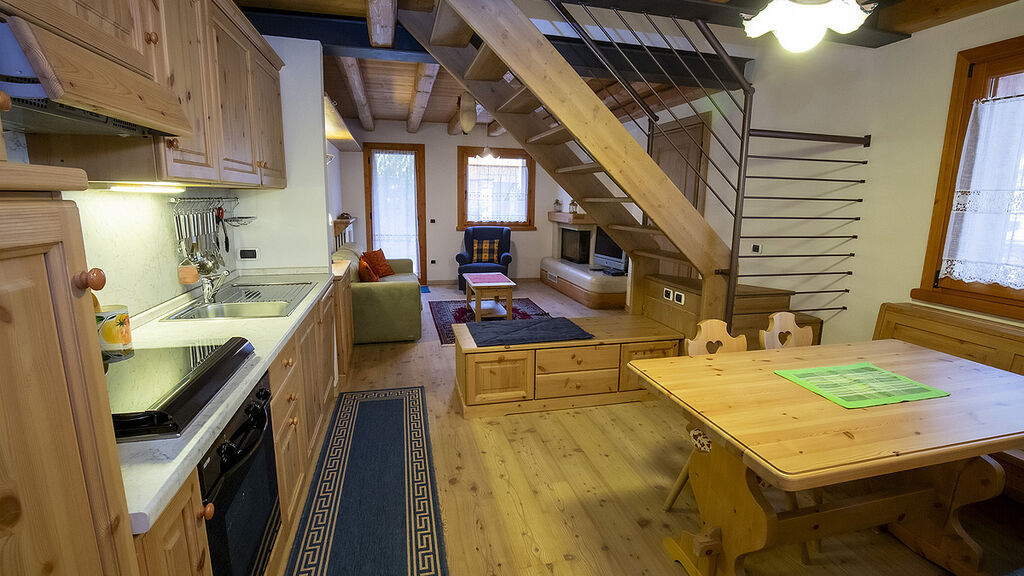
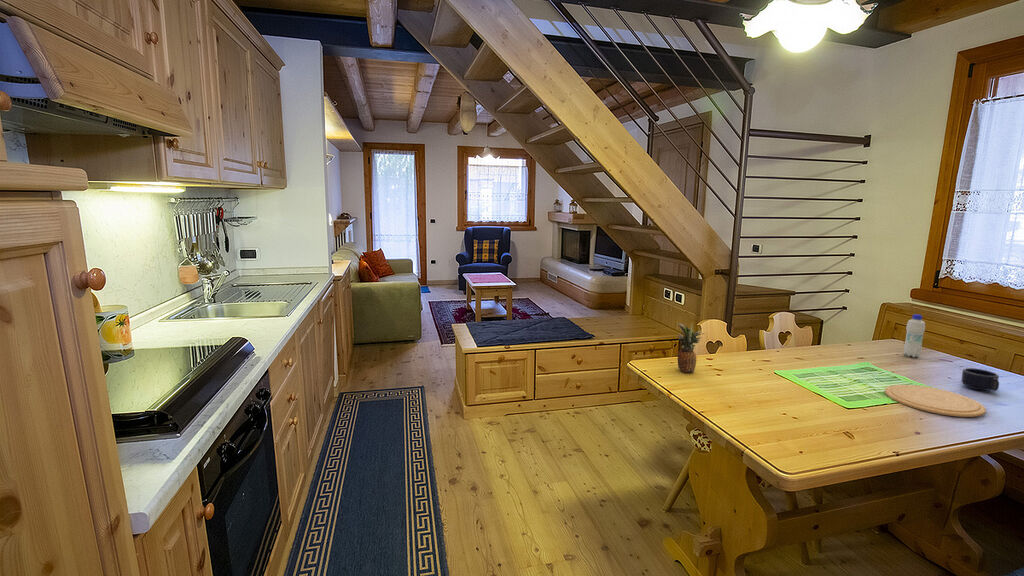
+ mug [960,367,1000,392]
+ fruit [676,322,706,374]
+ plate [884,384,987,418]
+ bottle [903,313,926,358]
